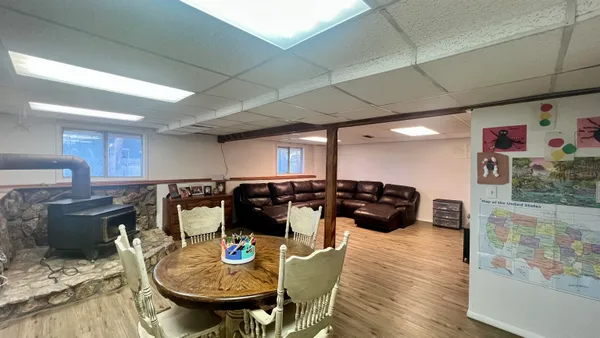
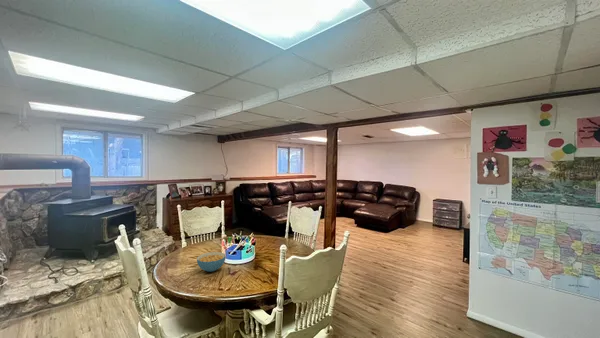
+ cereal bowl [196,251,227,273]
